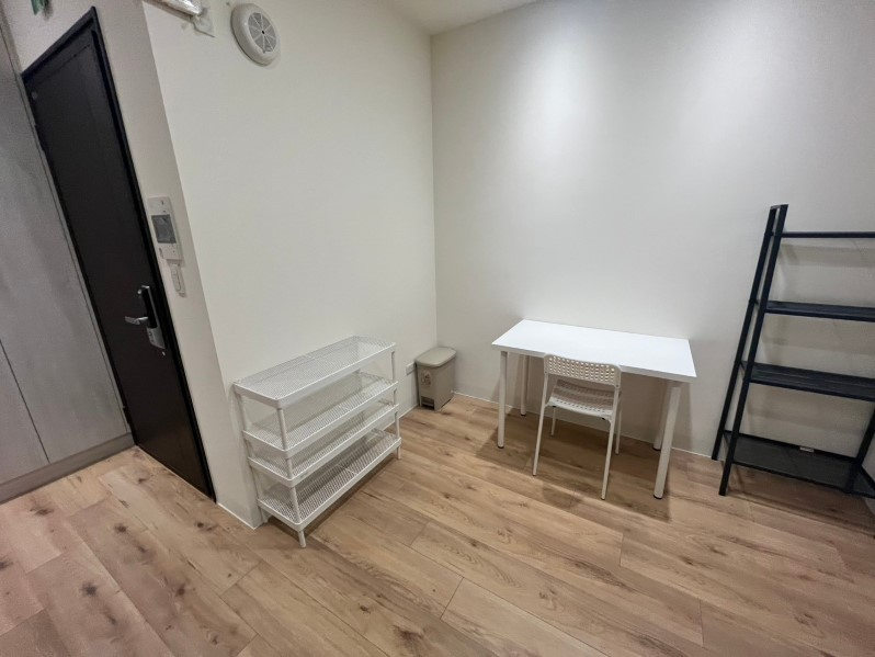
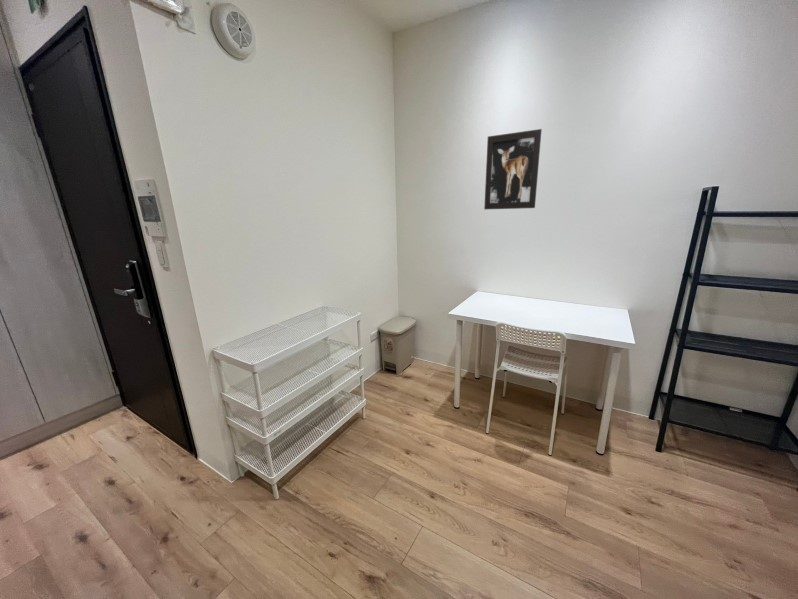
+ wall art [483,128,543,210]
